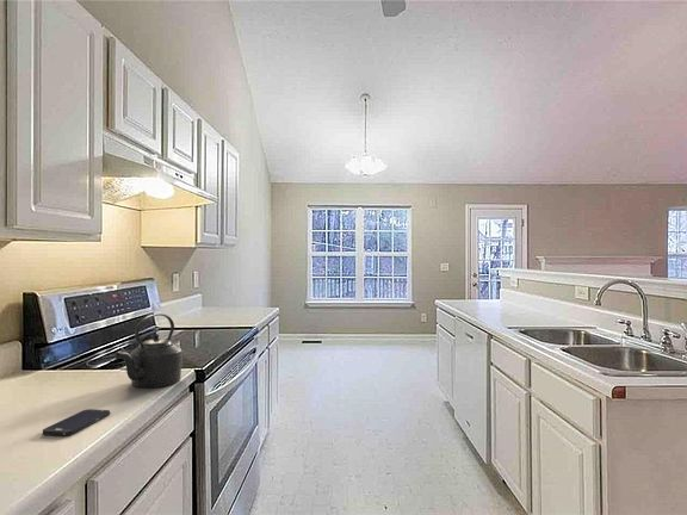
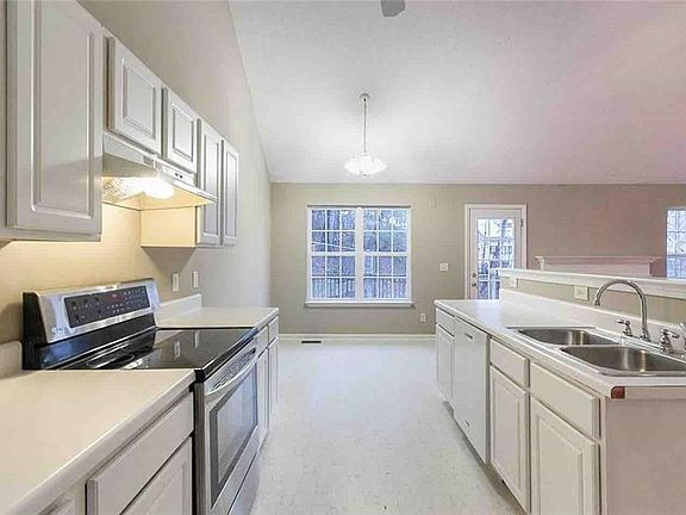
- kettle [114,312,184,389]
- smartphone [42,408,111,436]
